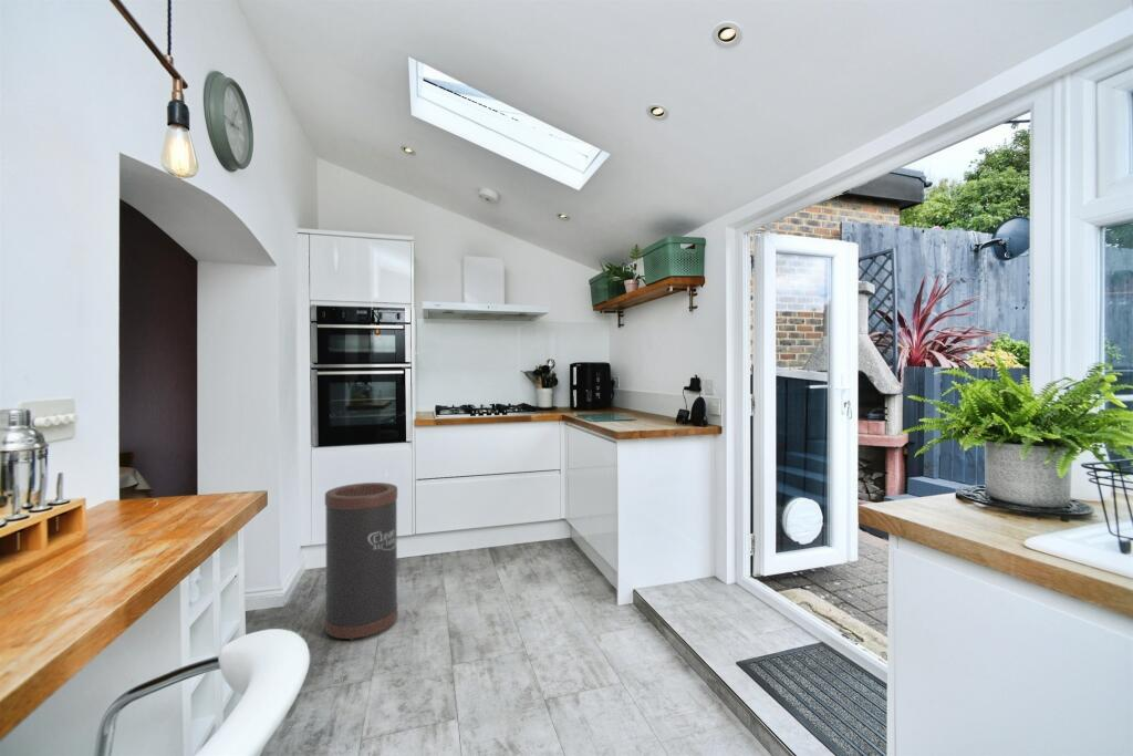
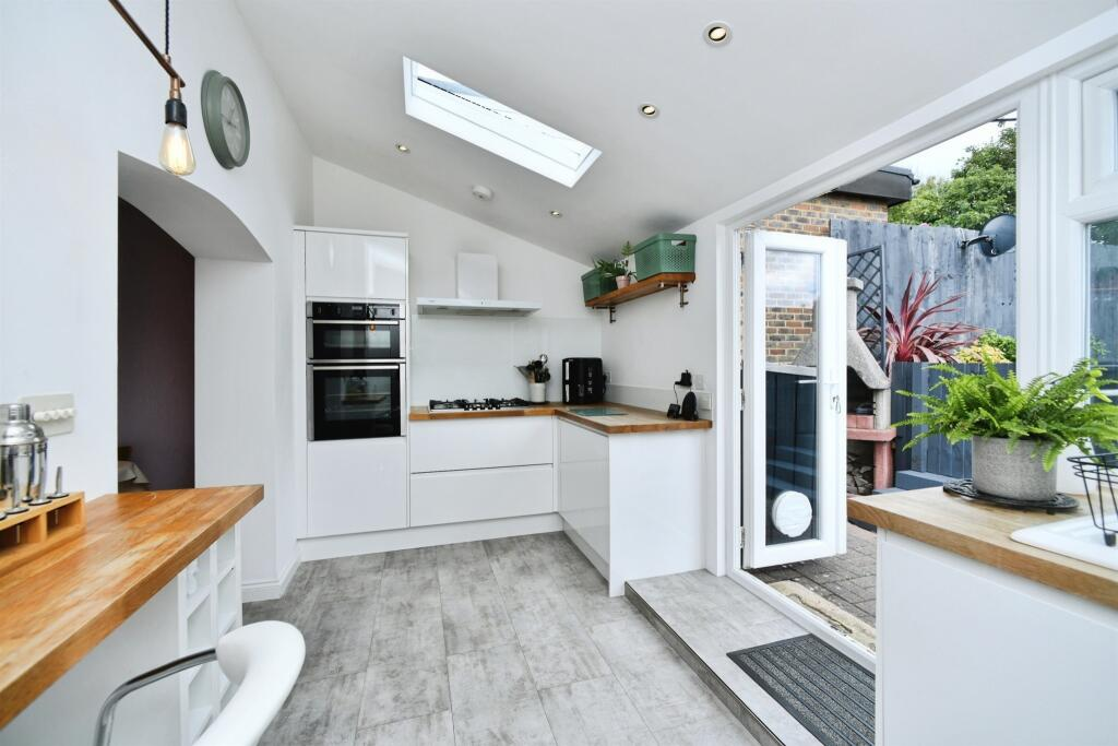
- trash can [324,481,398,642]
